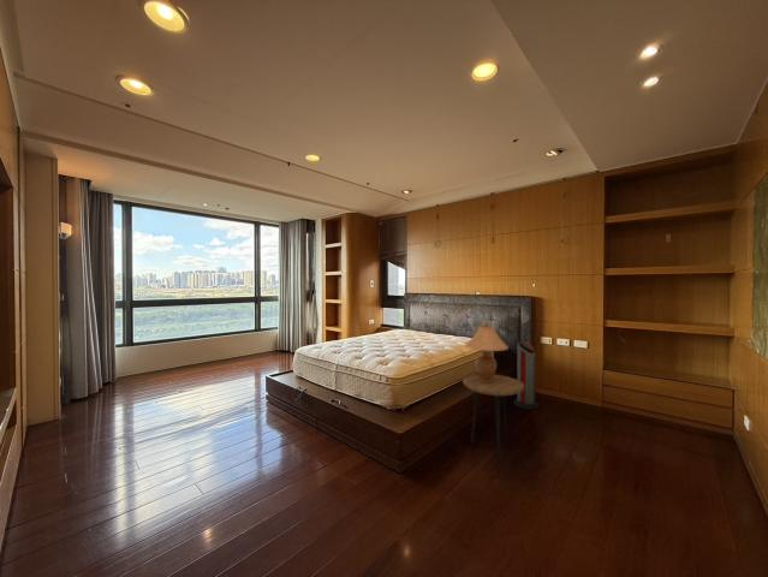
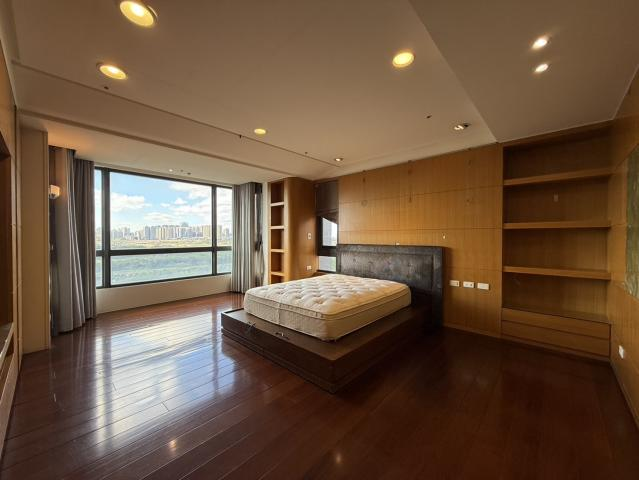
- side table [462,373,524,462]
- table lamp [464,322,510,383]
- air purifier [513,340,540,411]
